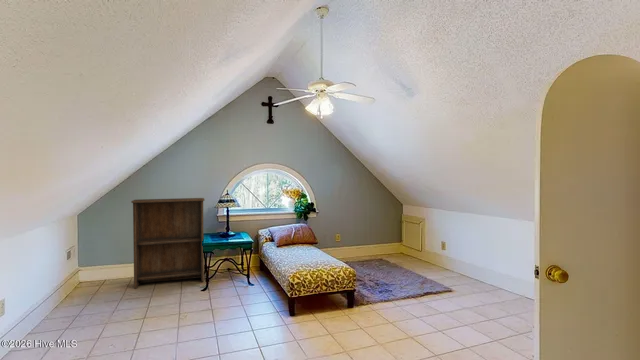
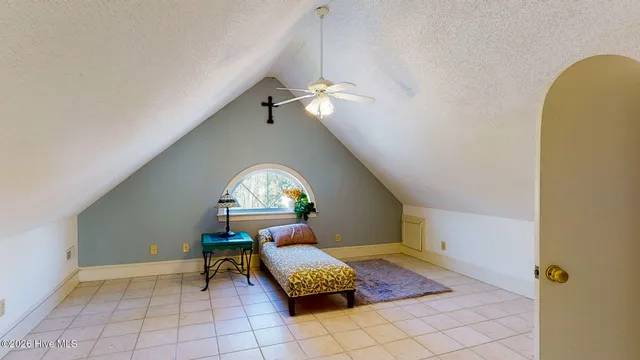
- bookshelf [130,197,206,289]
